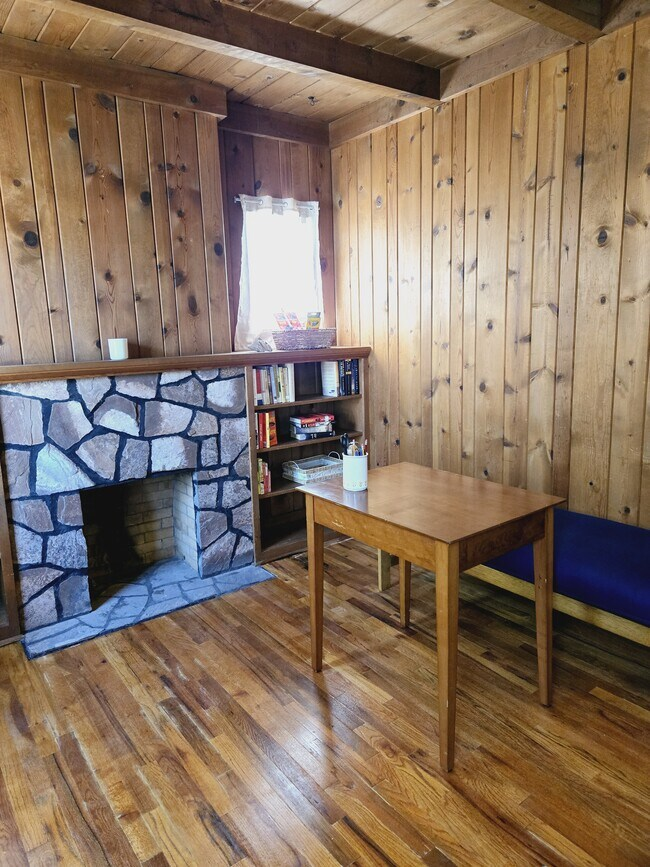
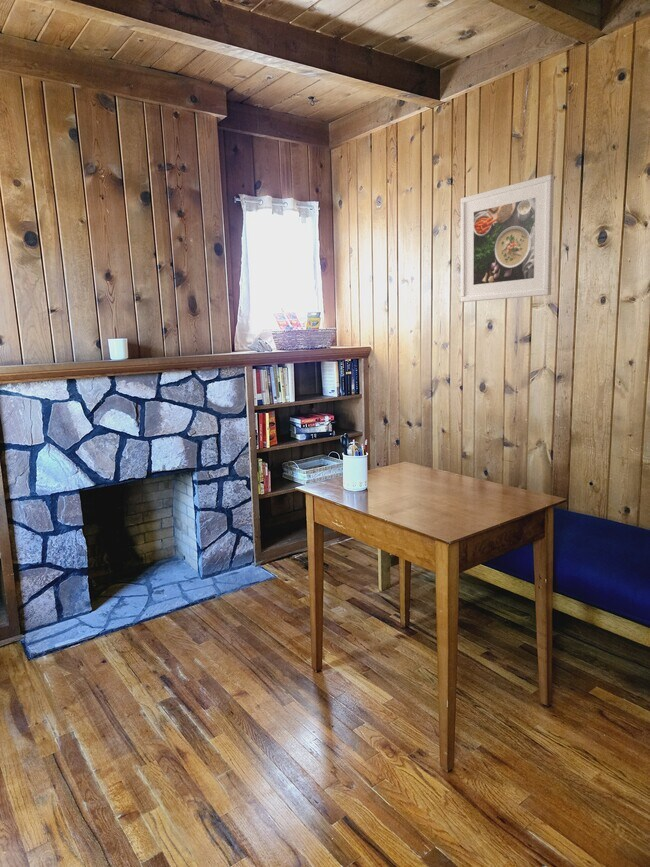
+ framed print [460,174,555,303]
